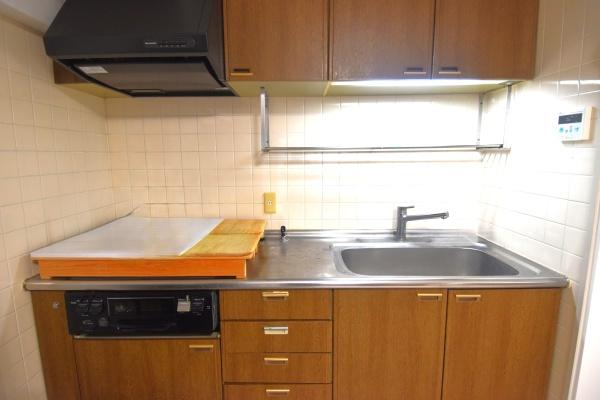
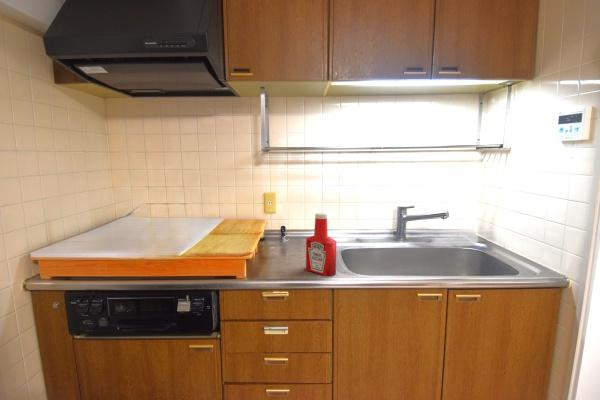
+ soap bottle [305,212,337,277]
